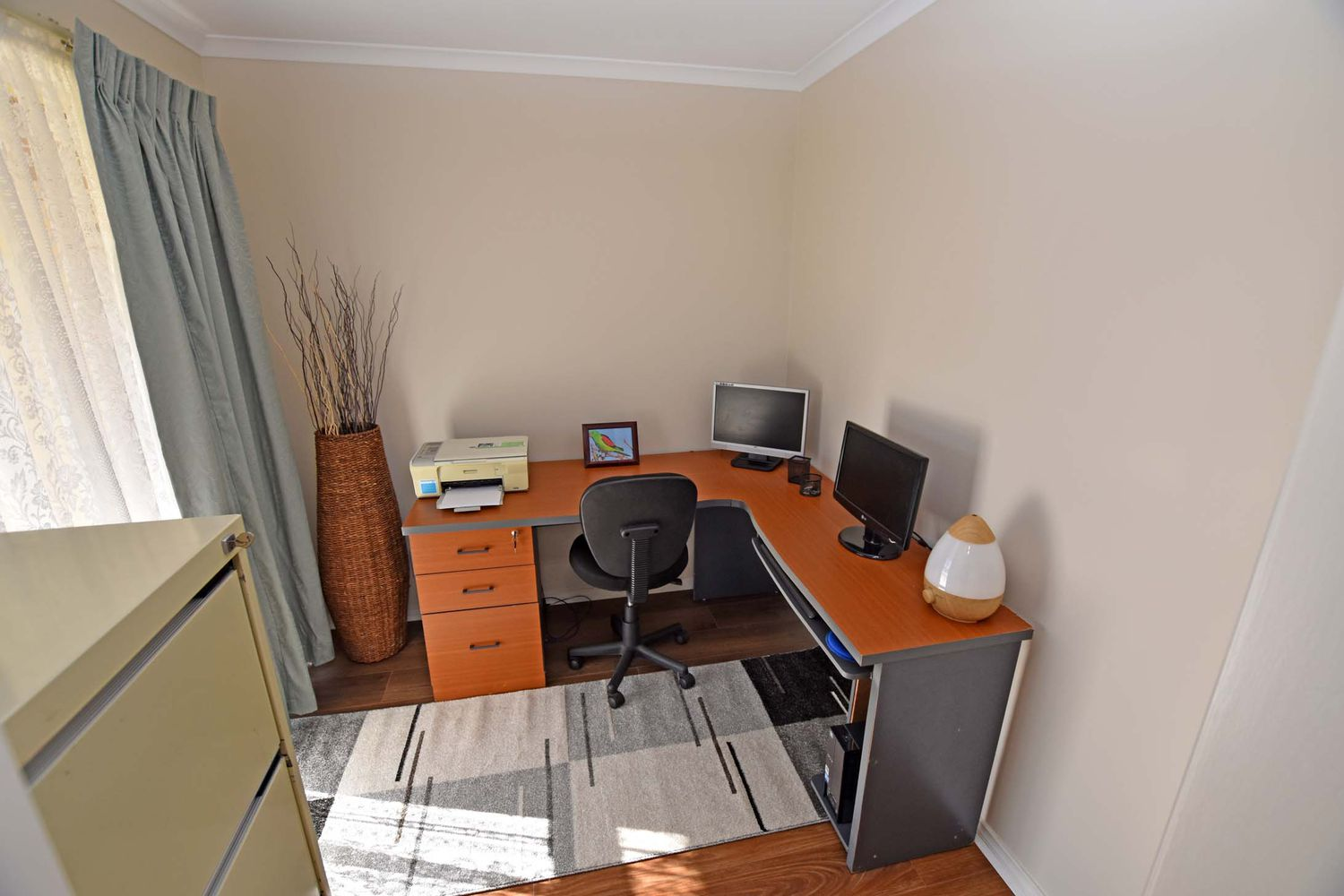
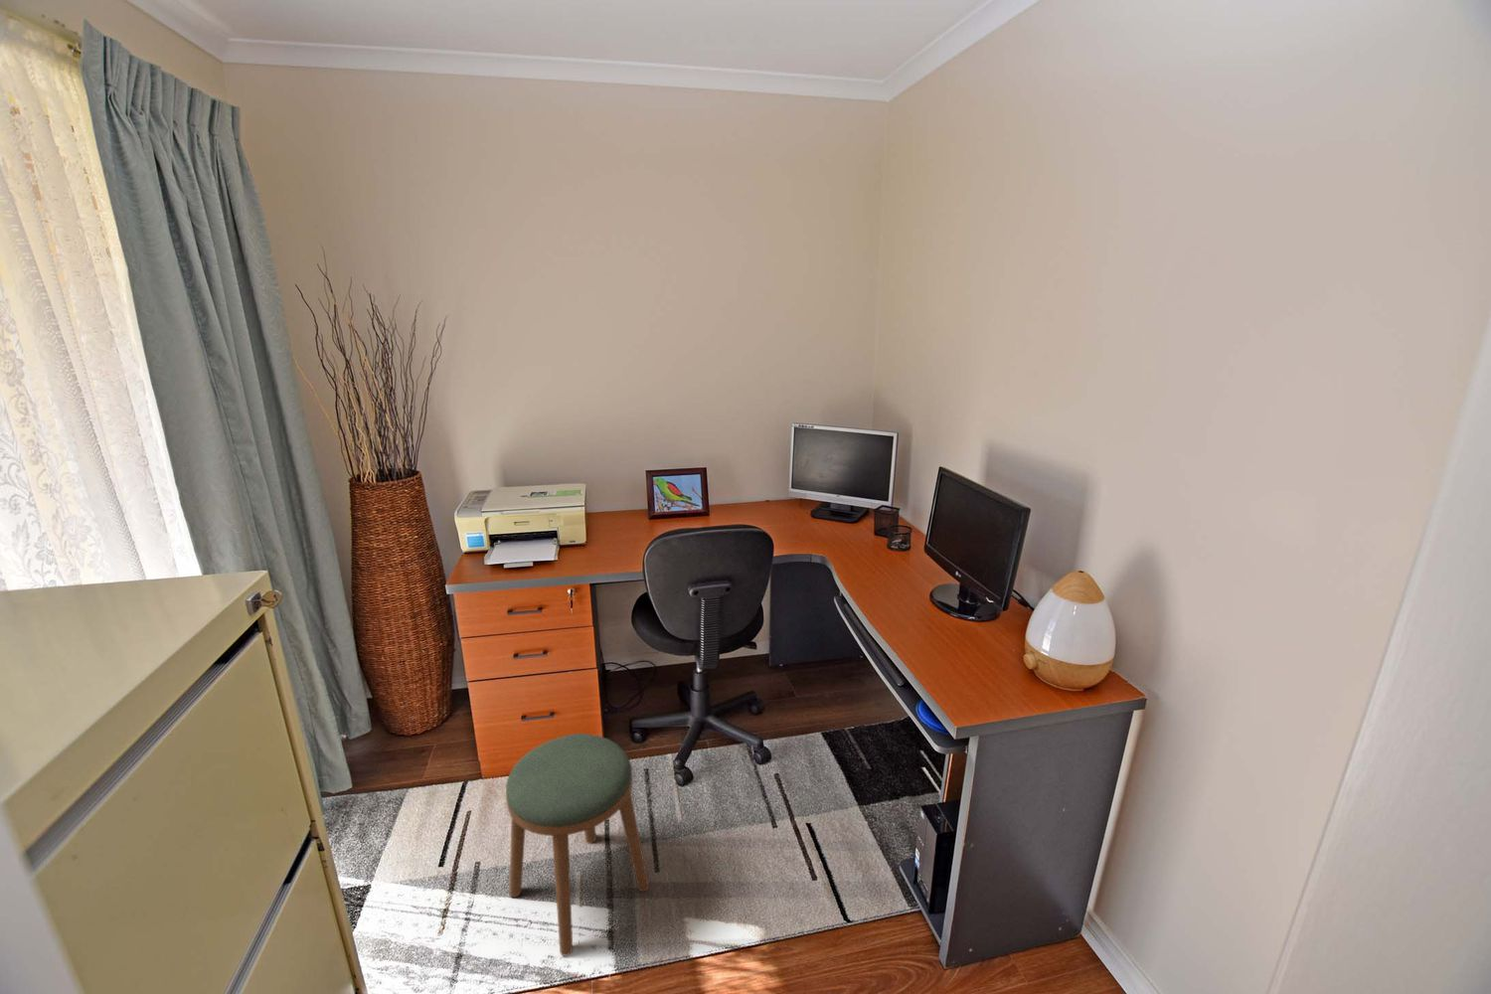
+ stool [505,732,650,957]
